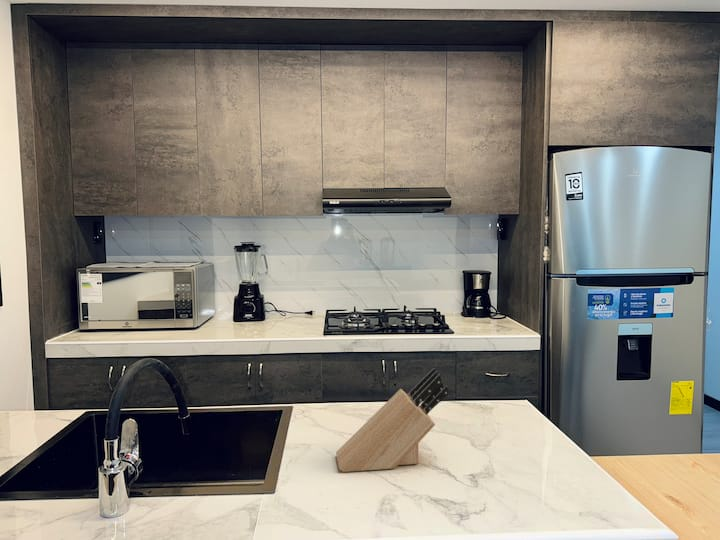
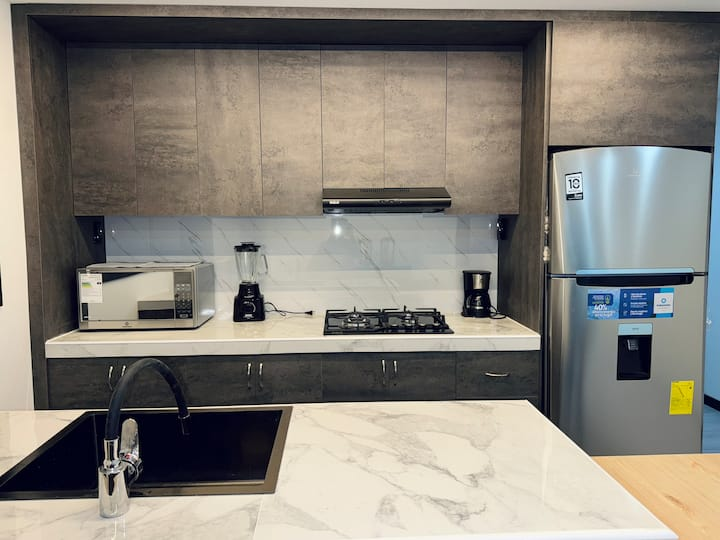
- knife block [335,367,449,473]
